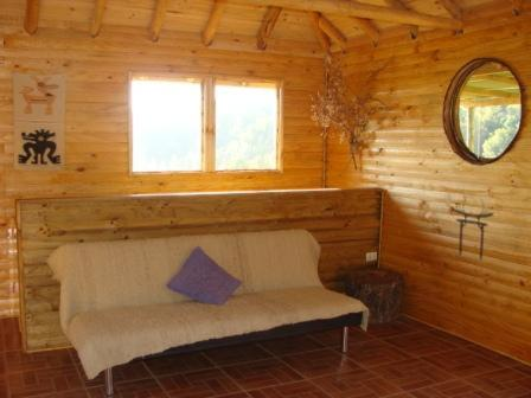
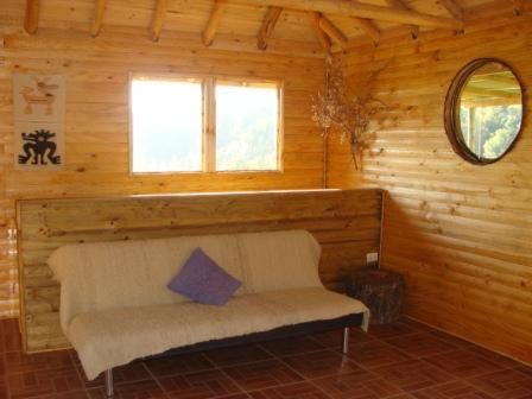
- torii gate [449,193,494,262]
